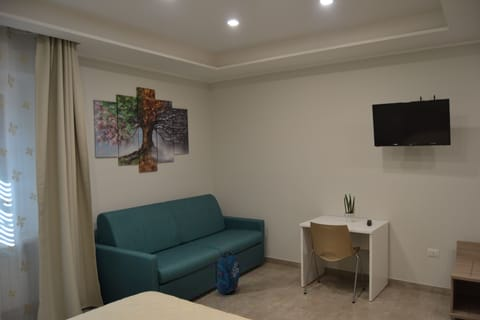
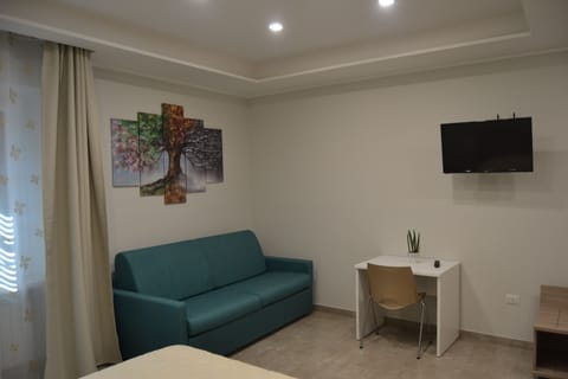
- backpack [214,251,241,296]
